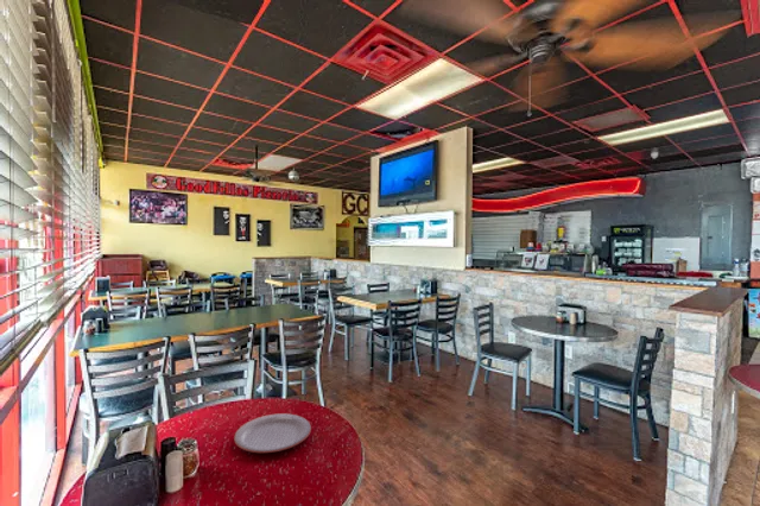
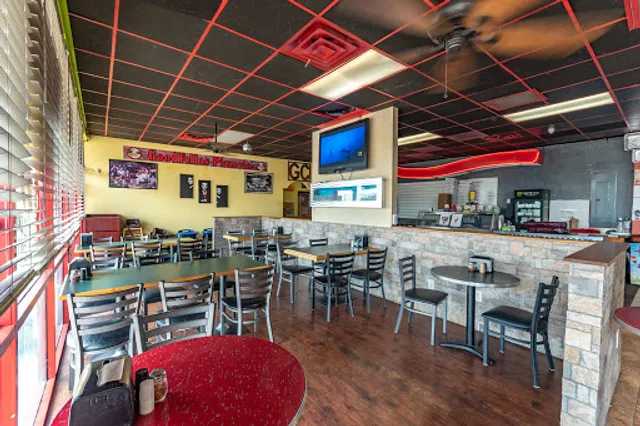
- plate [233,412,312,454]
